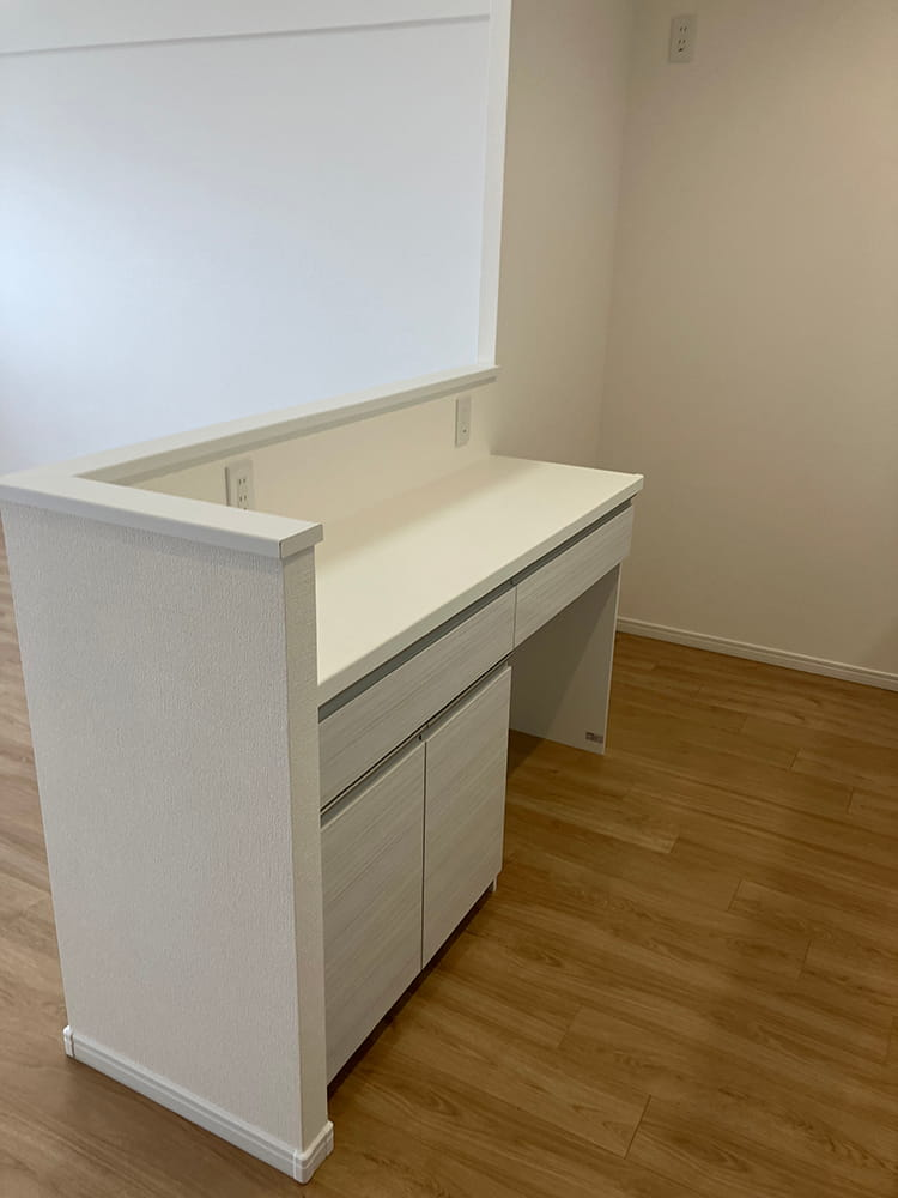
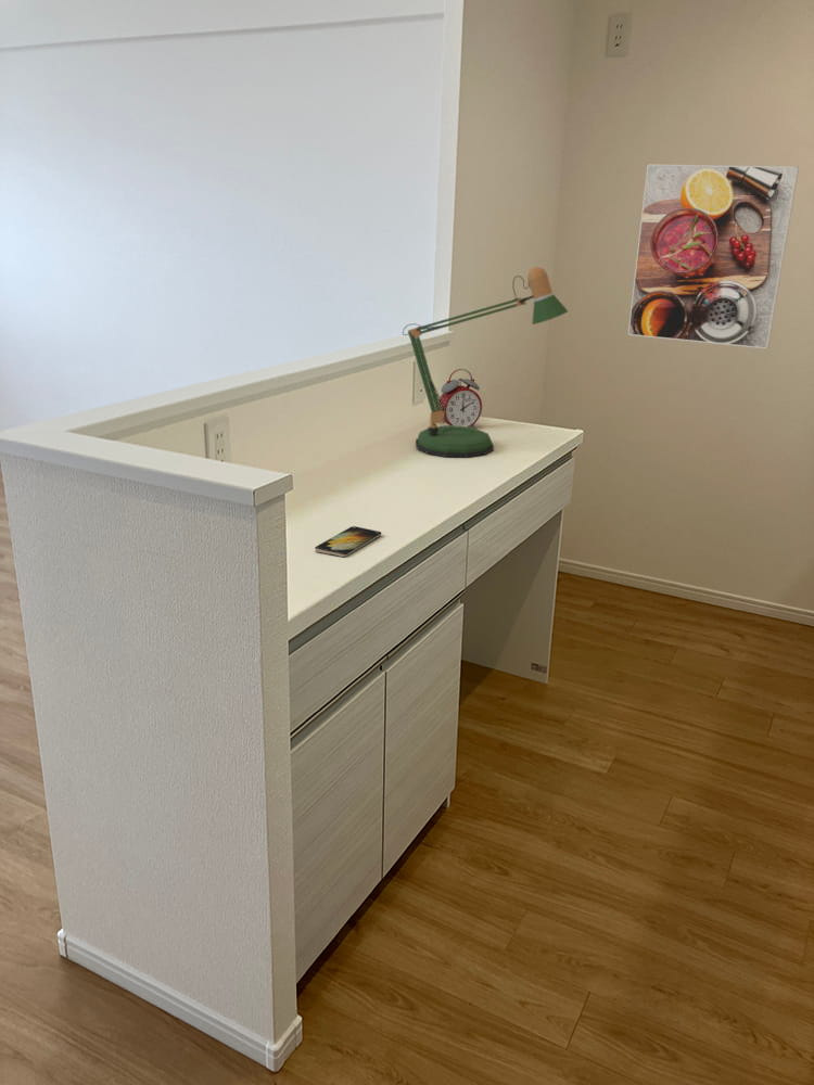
+ desk lamp [402,266,569,458]
+ smartphone [314,525,382,558]
+ alarm clock [438,368,483,429]
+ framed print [626,163,800,349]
